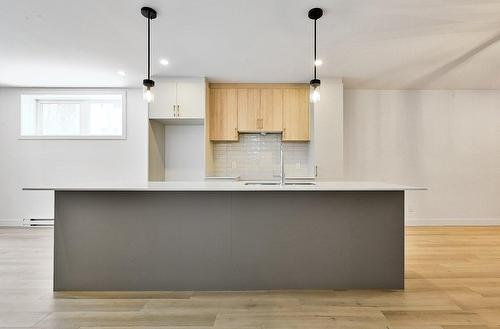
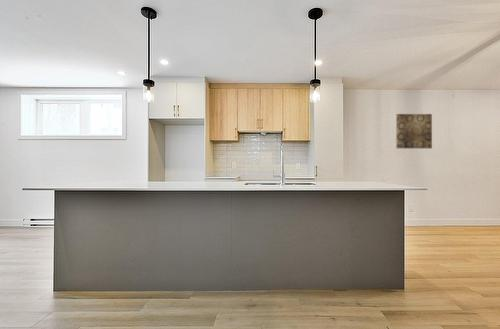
+ wall art [395,113,433,149]
